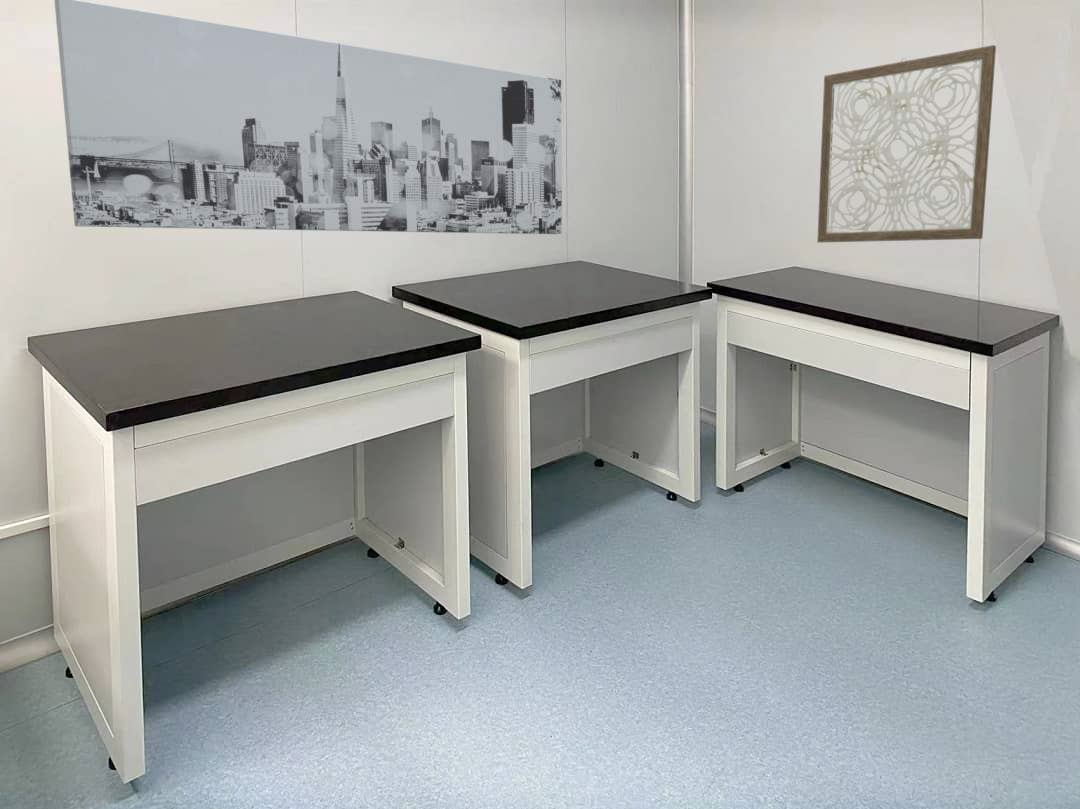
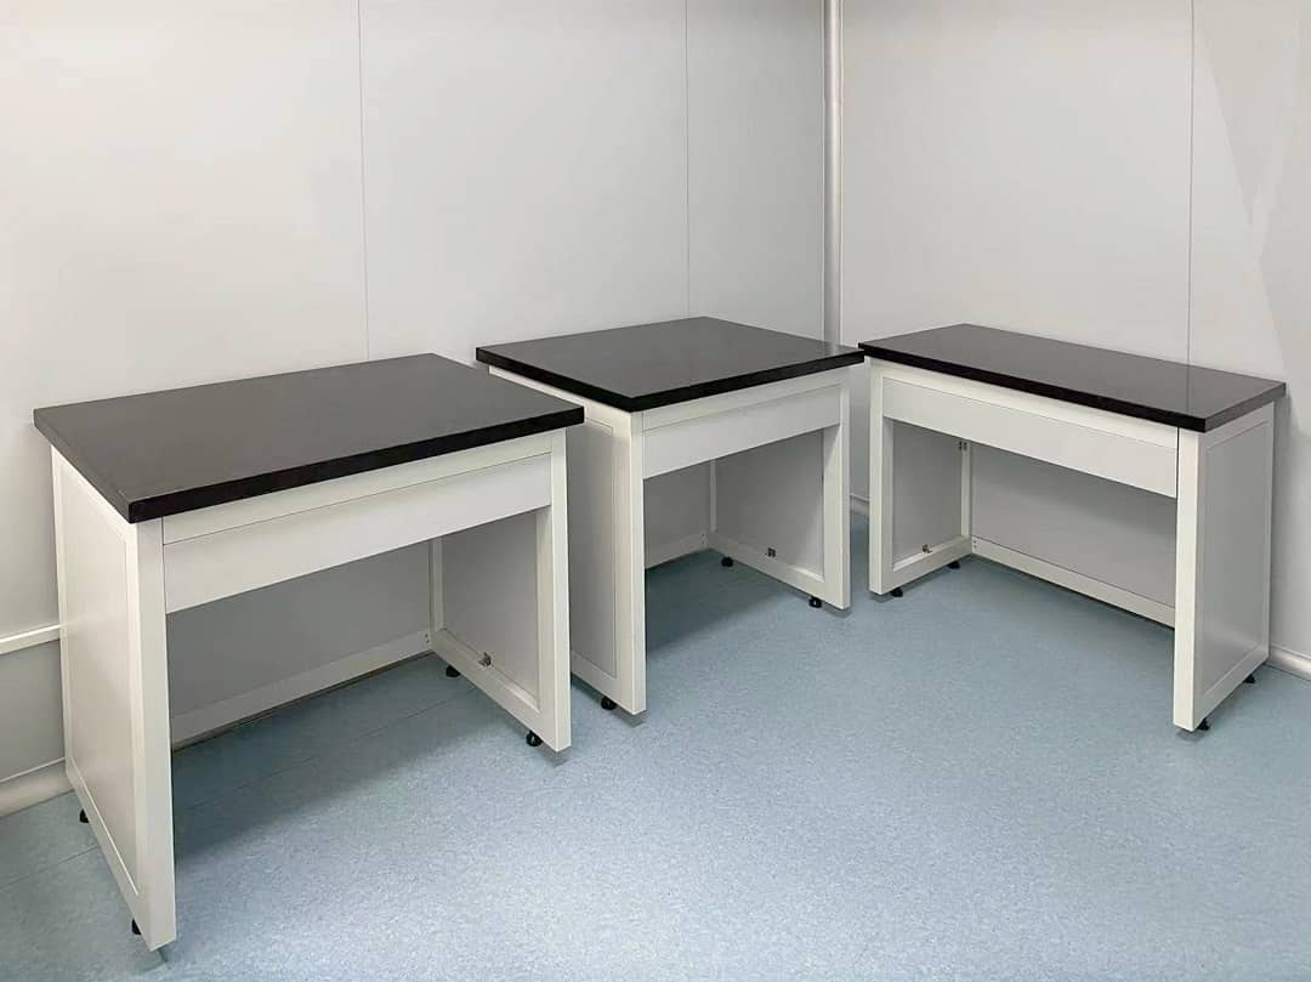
- wall art [816,44,997,243]
- wall art [53,0,563,235]
